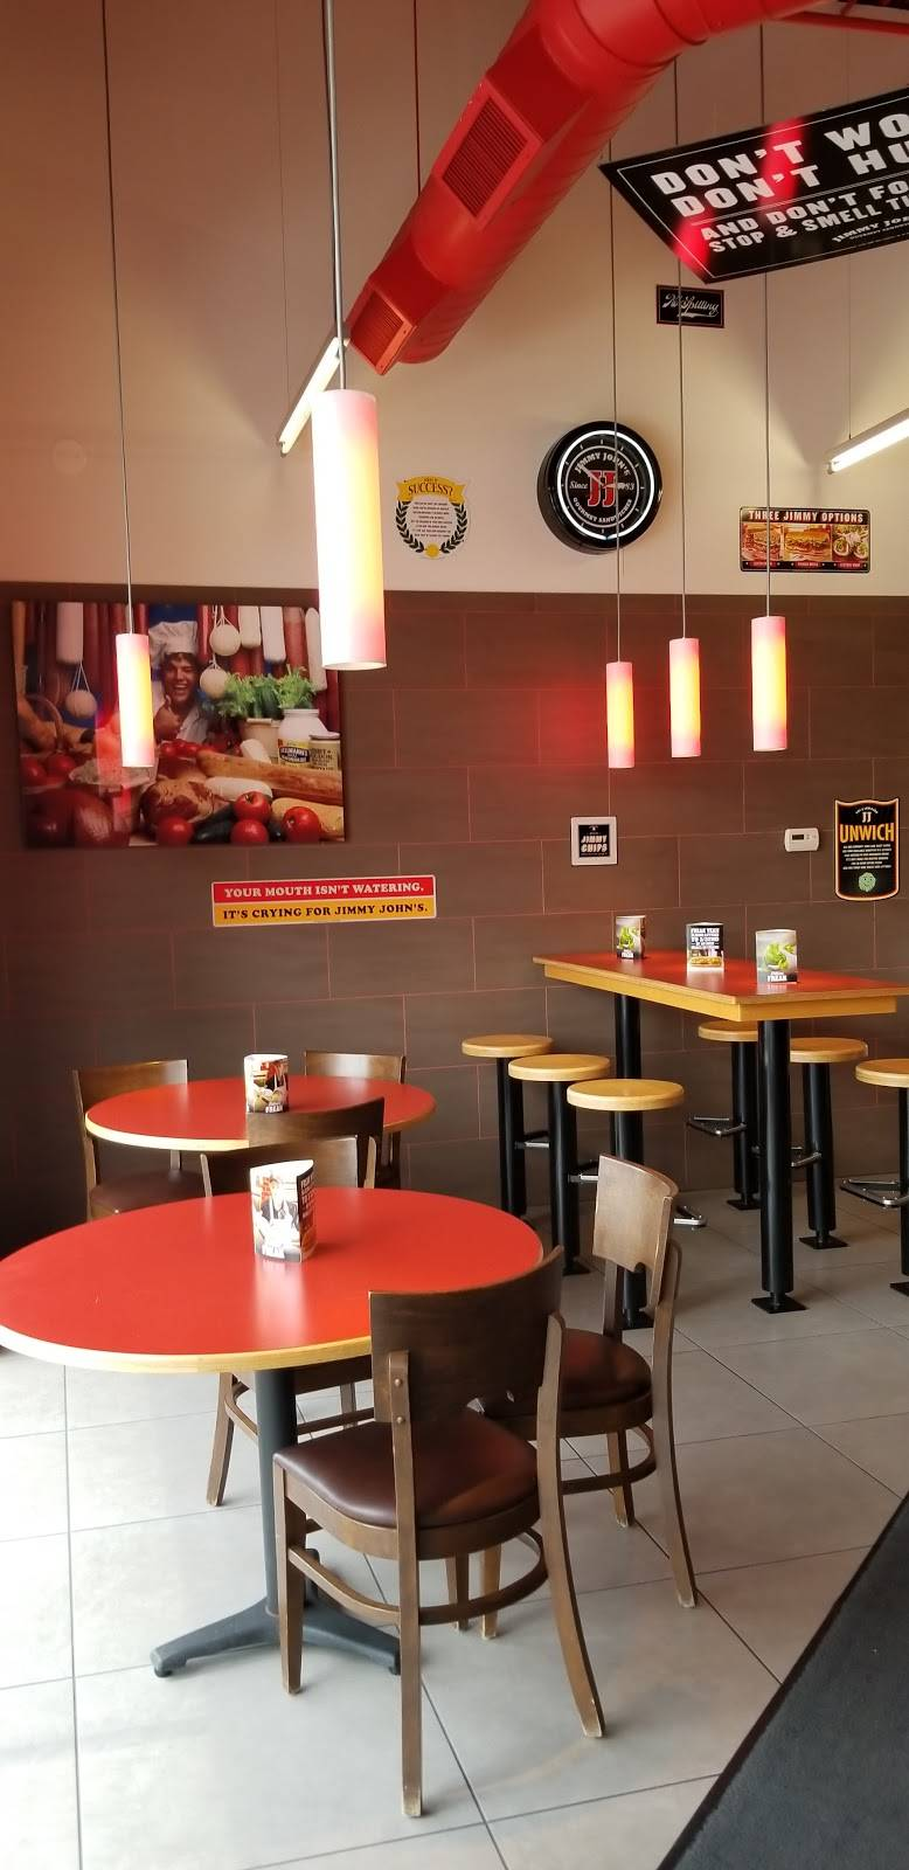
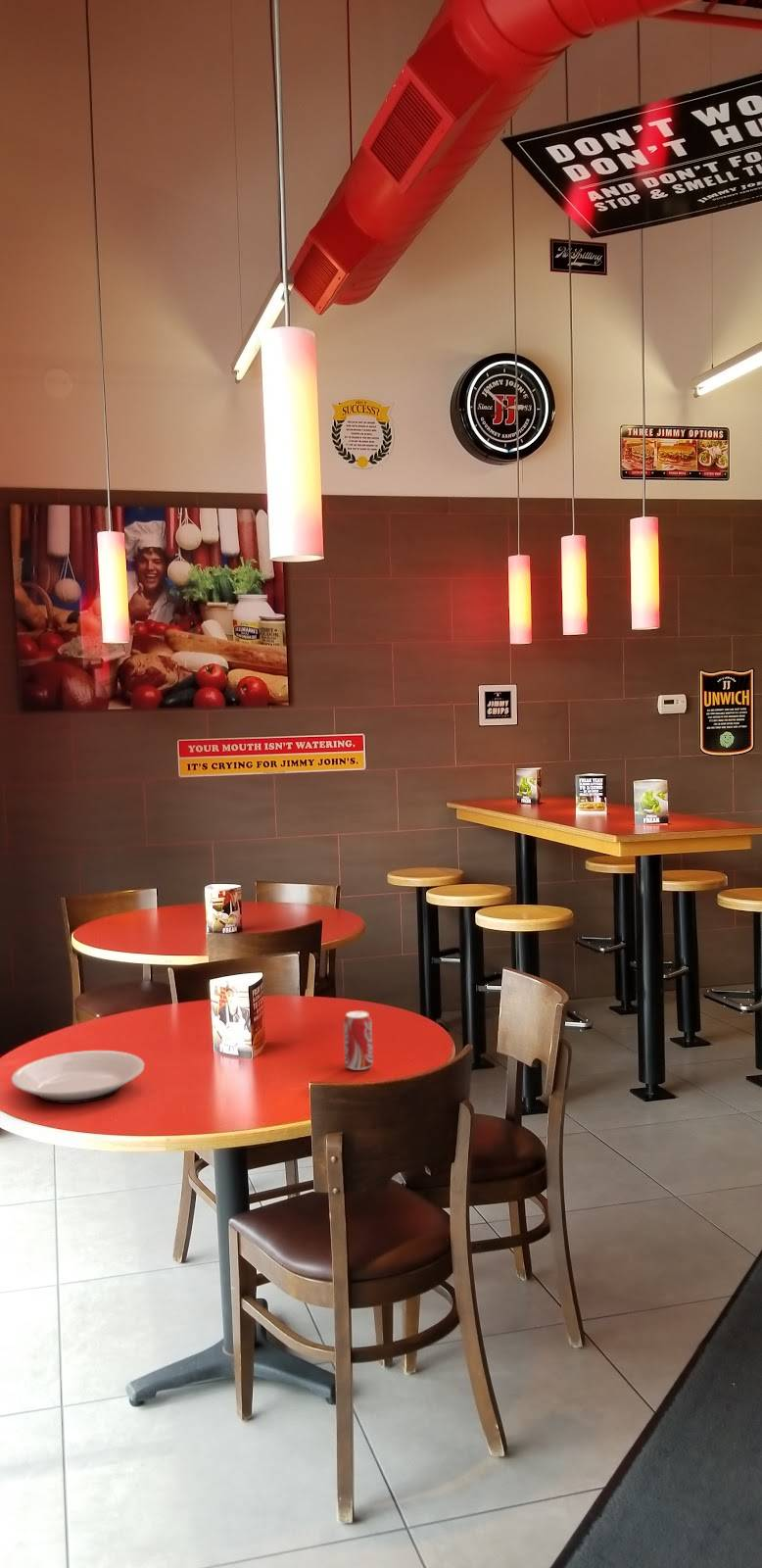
+ soda can [343,1010,374,1071]
+ plate [11,1050,145,1104]
